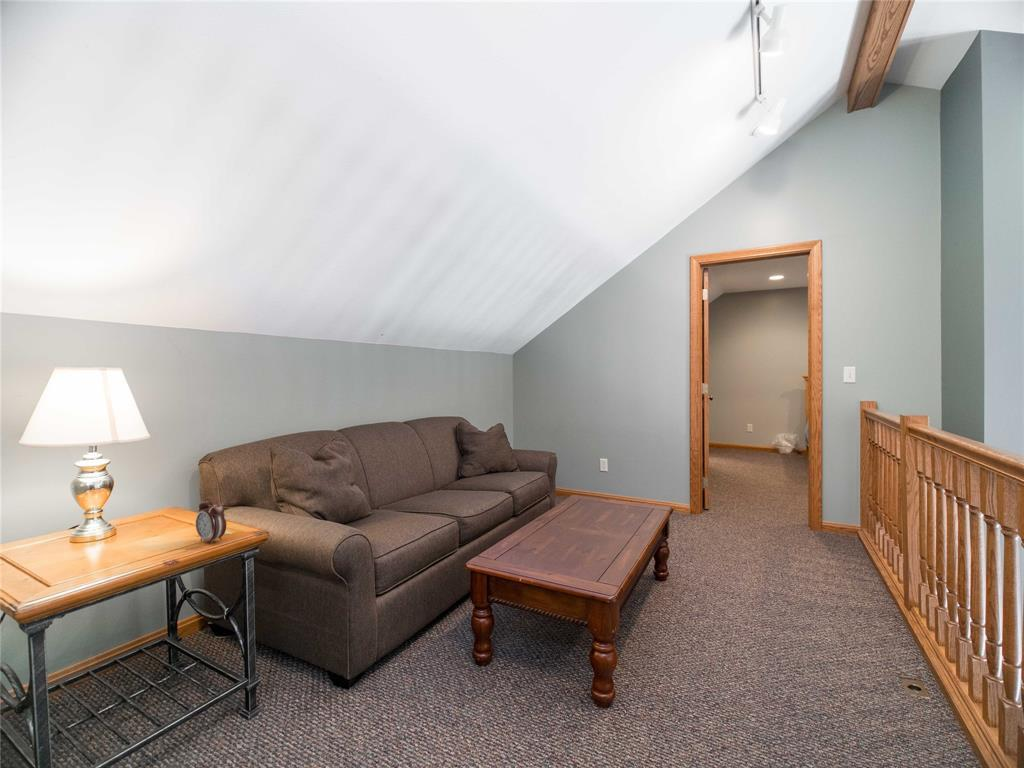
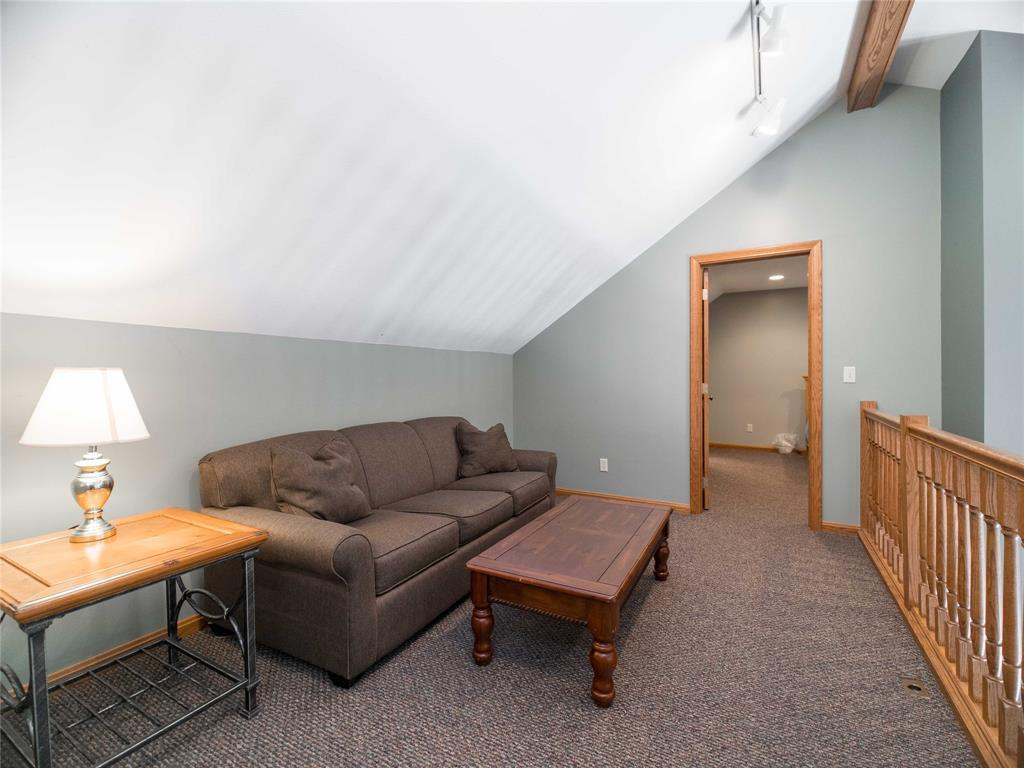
- alarm clock [195,495,227,545]
